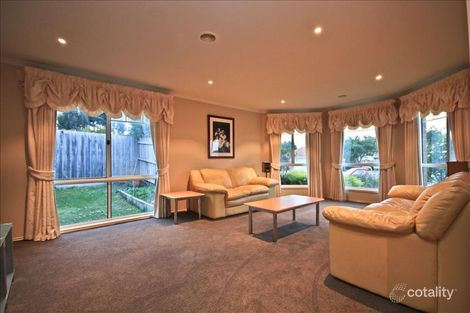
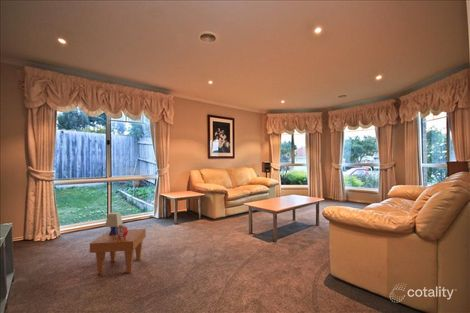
+ side table [89,211,147,276]
